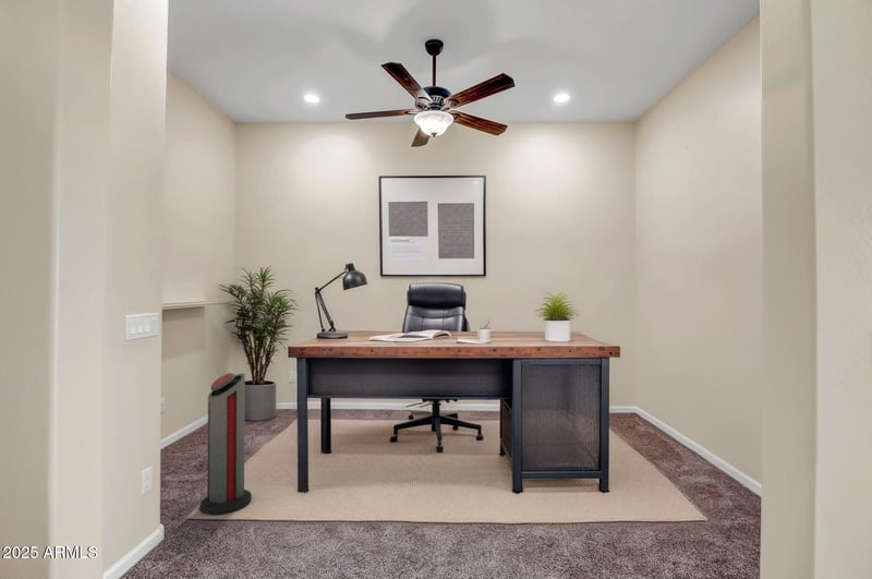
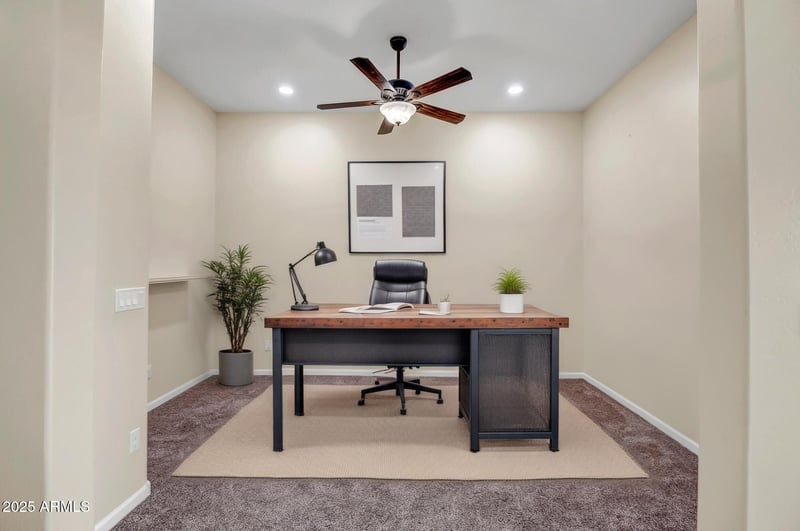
- air purifier [198,372,253,516]
